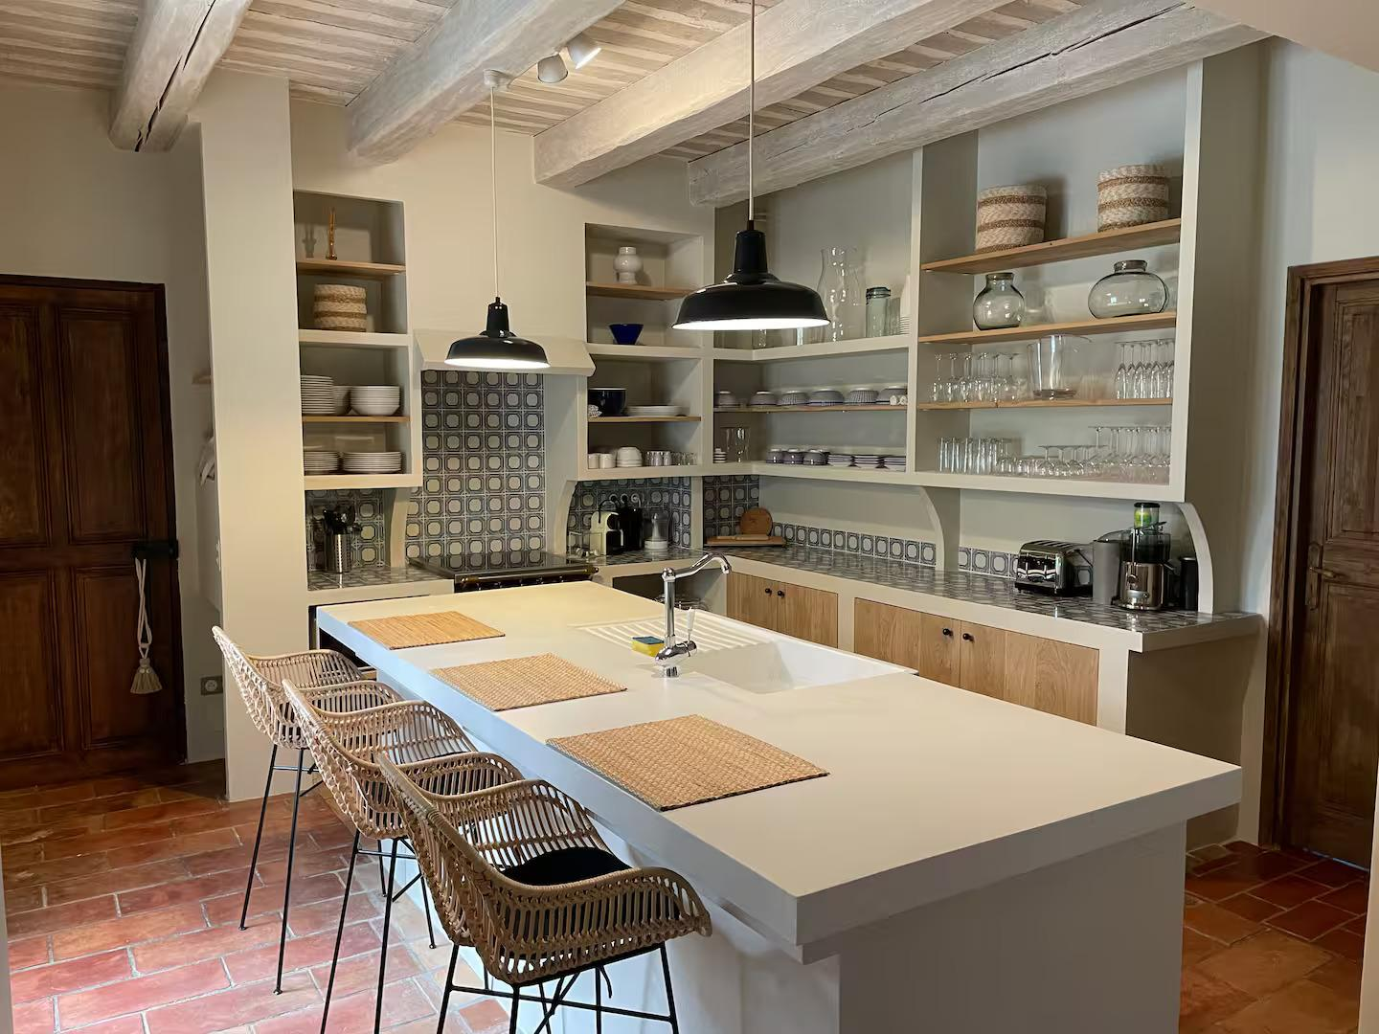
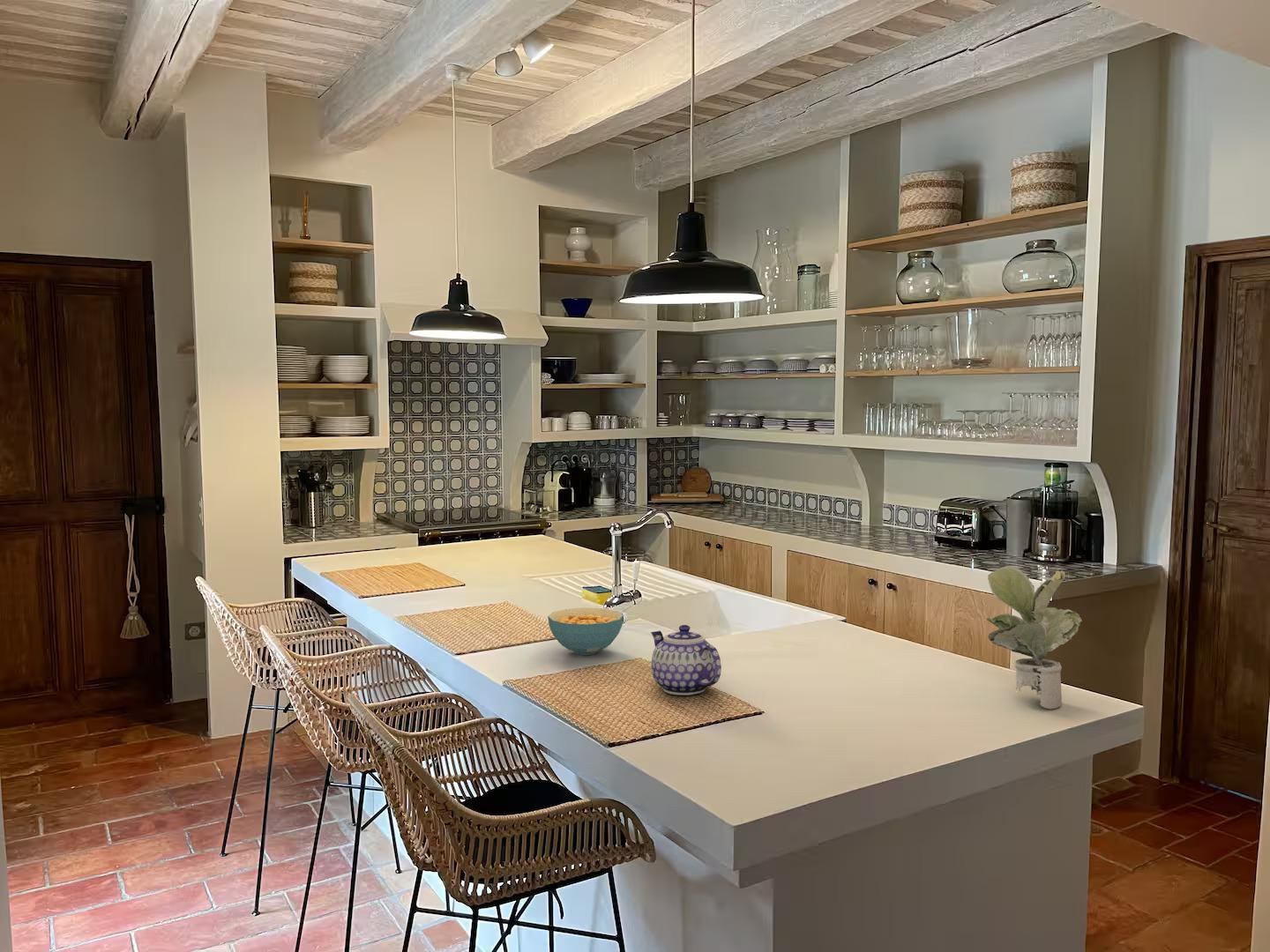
+ potted plant [986,565,1083,710]
+ cereal bowl [547,606,624,656]
+ teapot [650,624,722,696]
